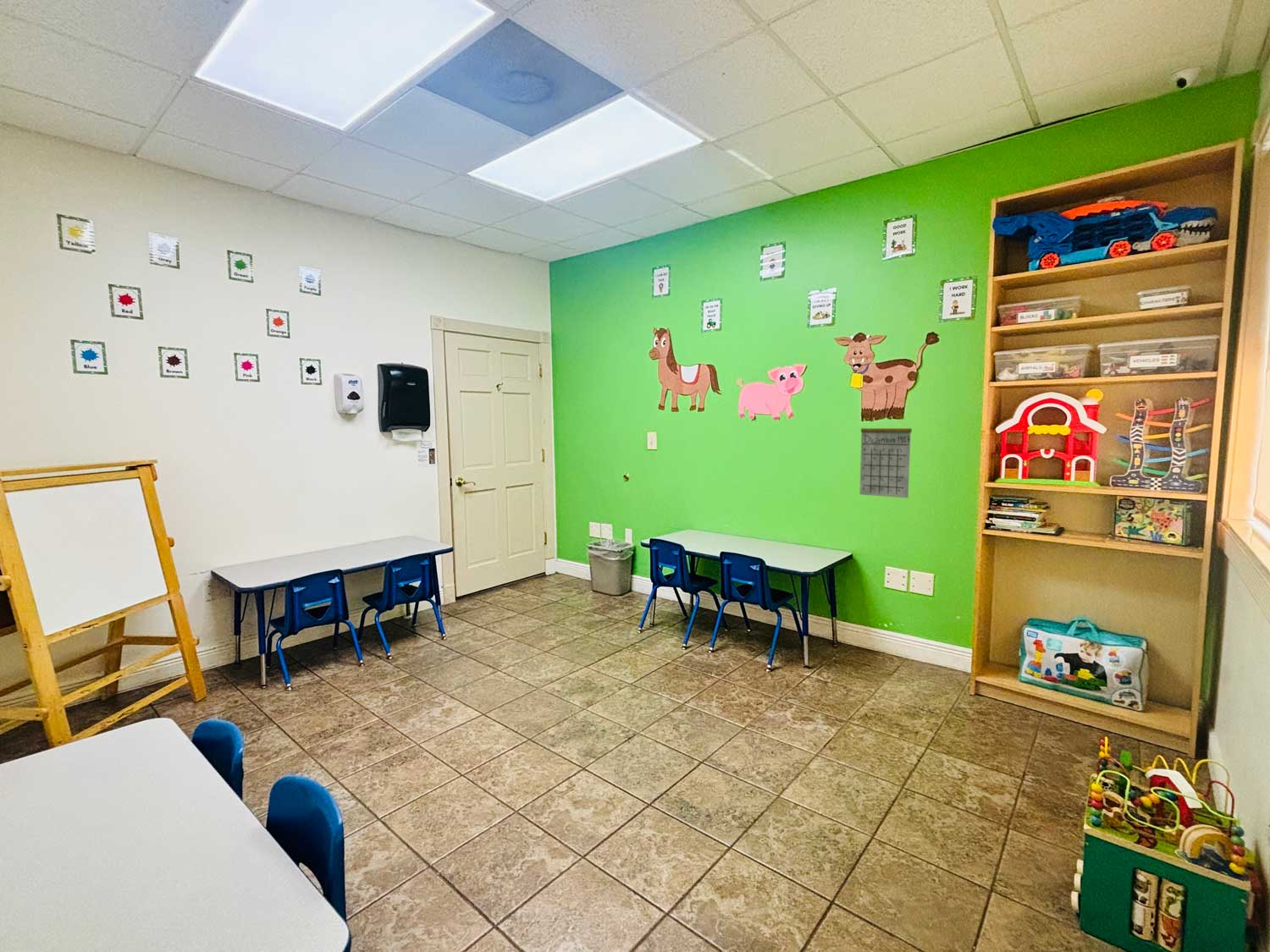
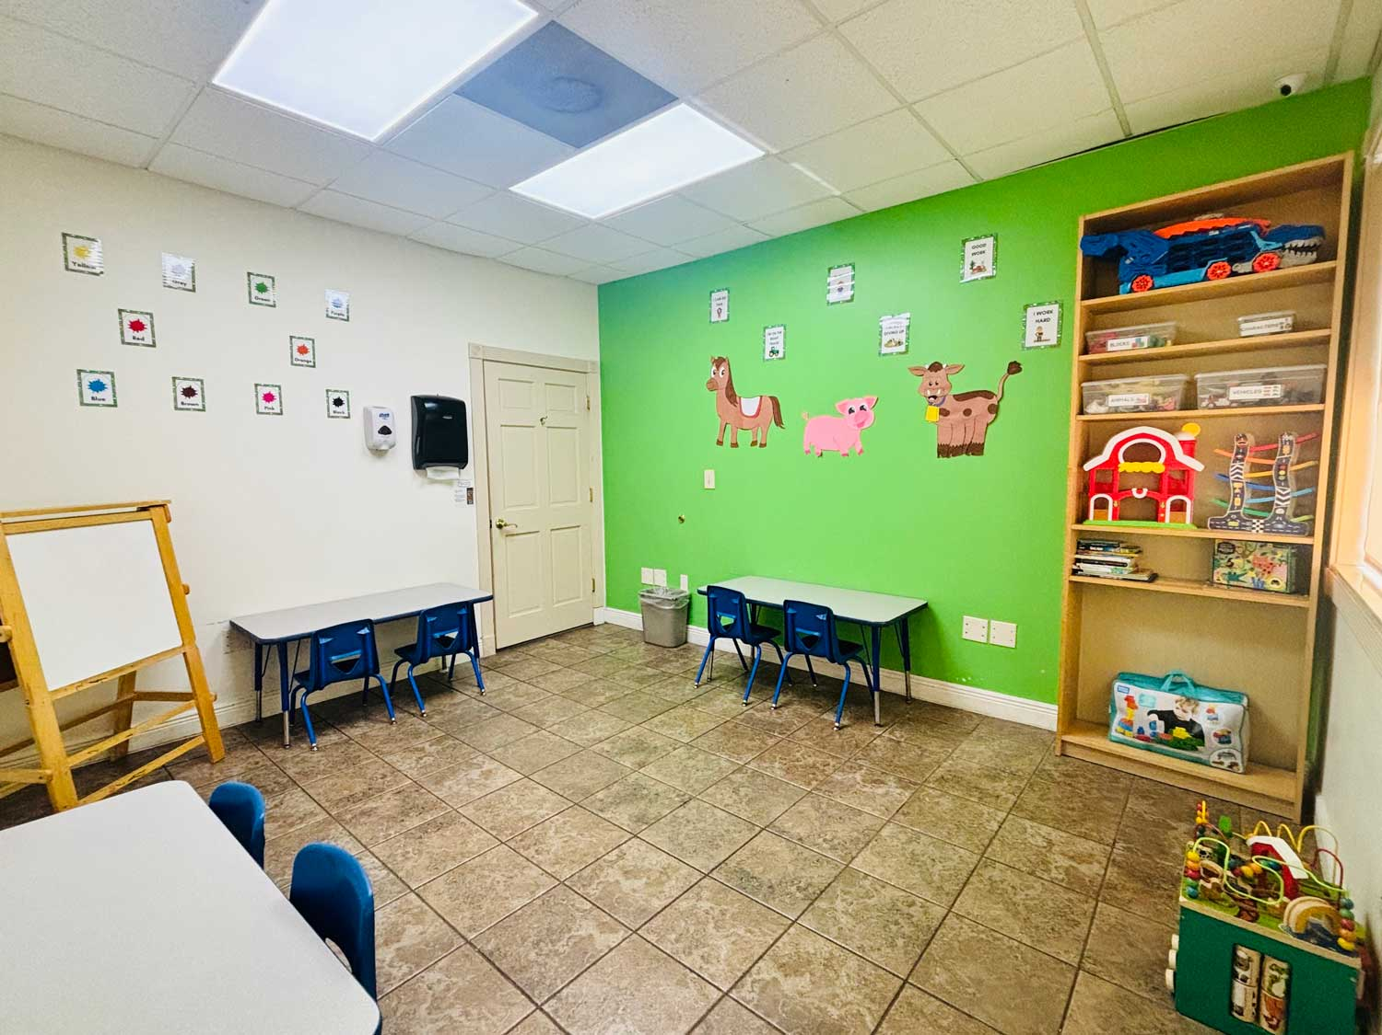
- calendar [859,411,913,499]
